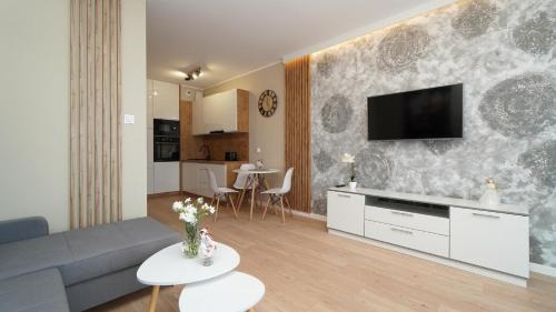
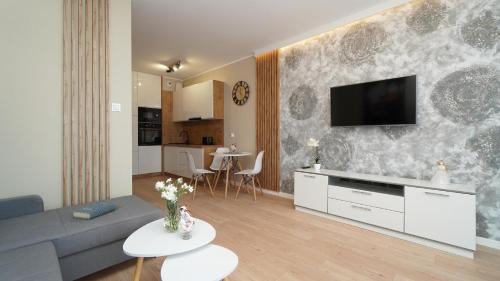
+ hardback book [72,201,117,220]
